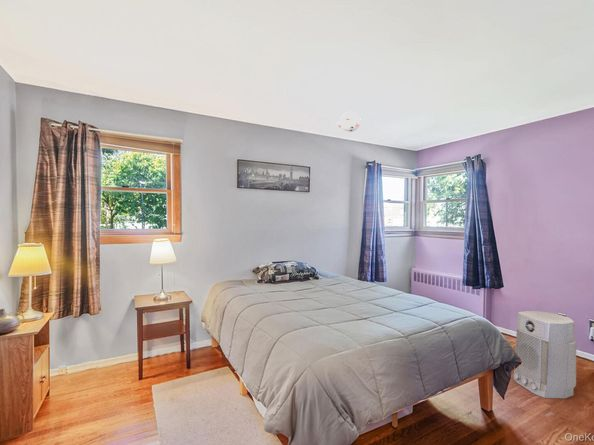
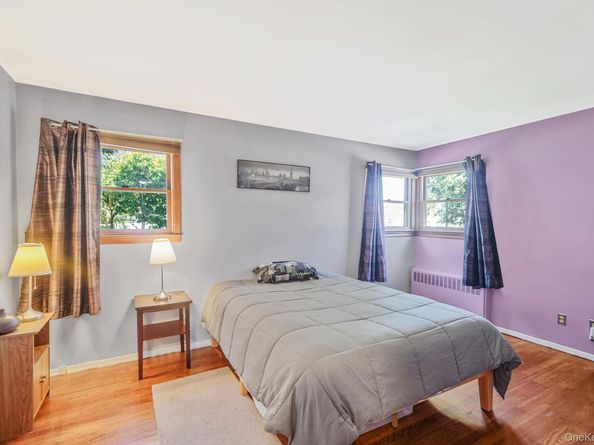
- air purifier [512,310,577,400]
- ceiling light [336,111,362,133]
